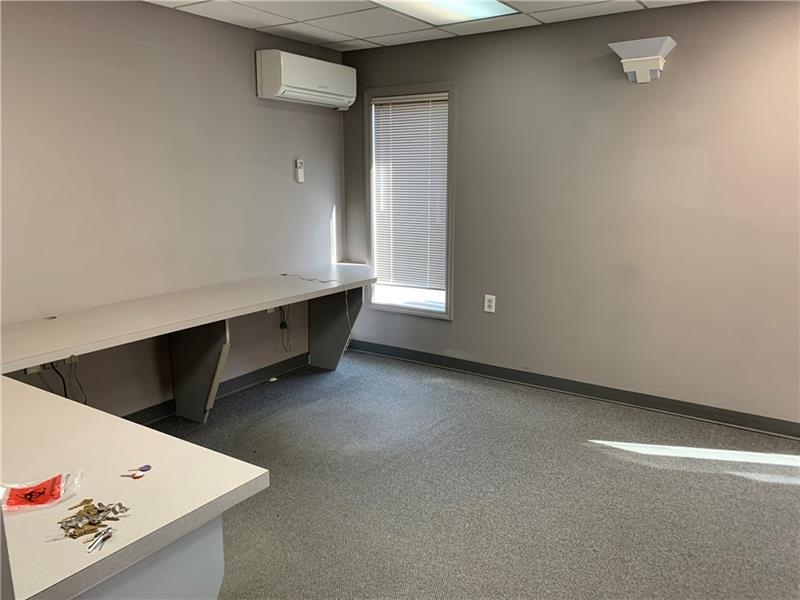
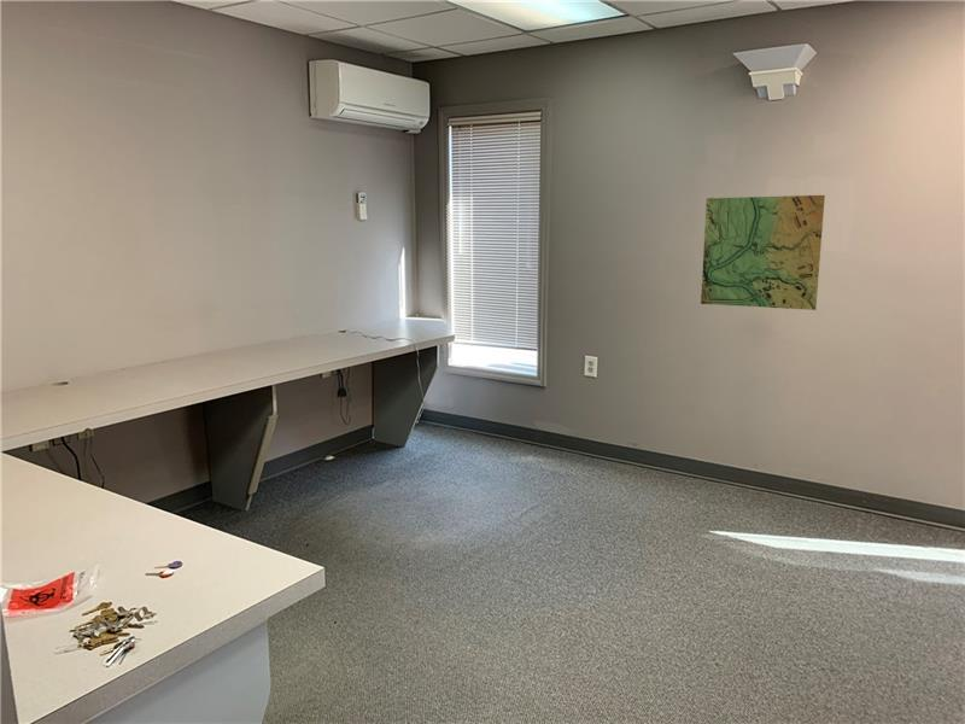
+ map [700,194,826,311]
